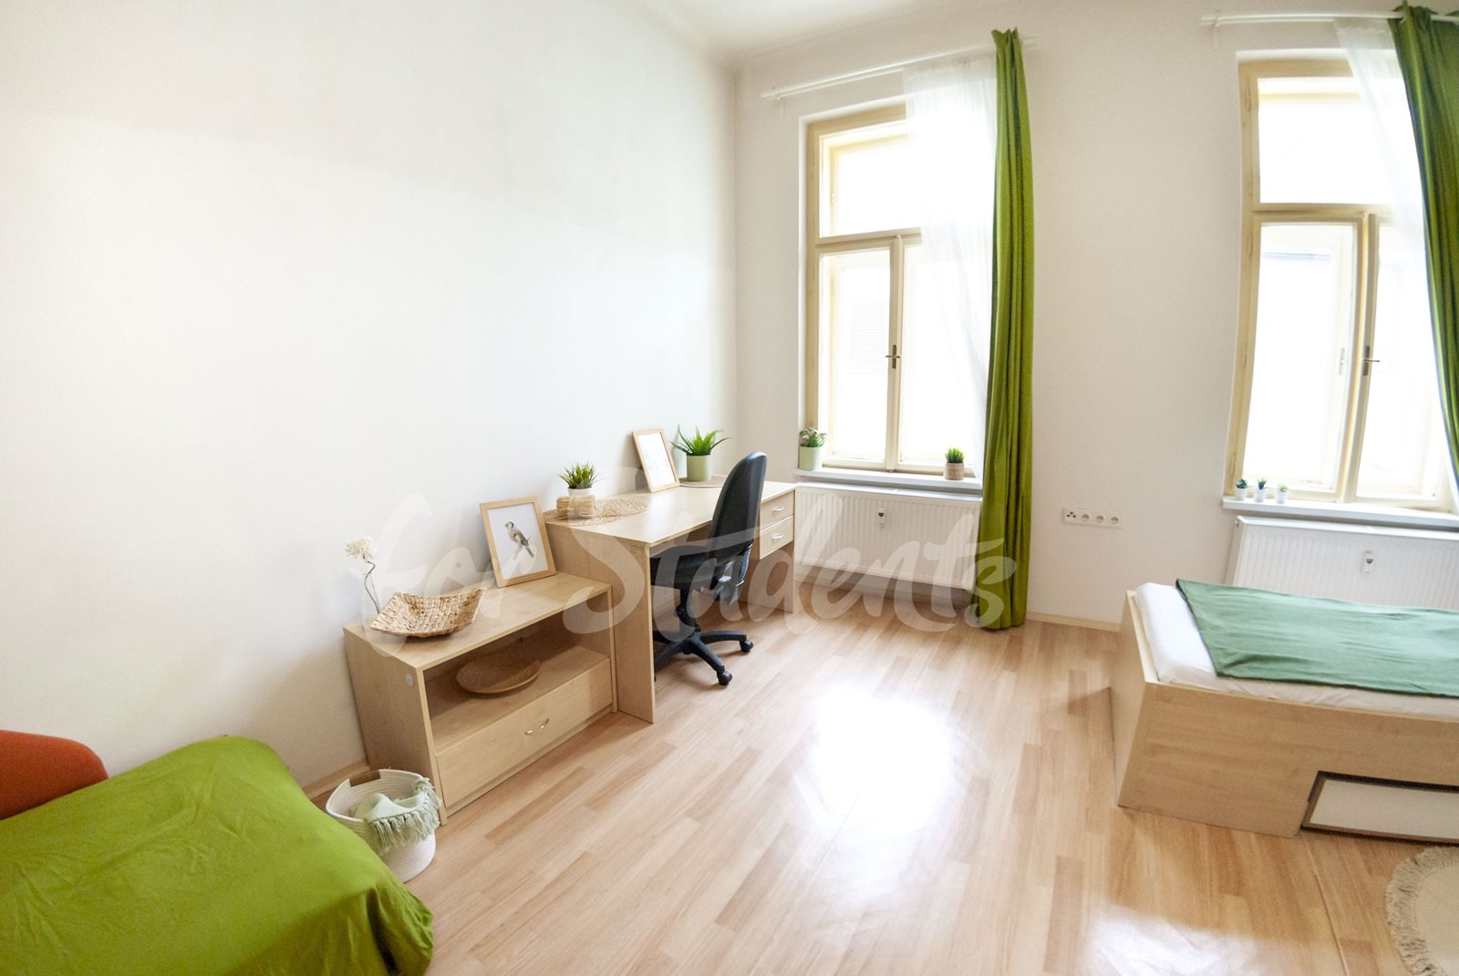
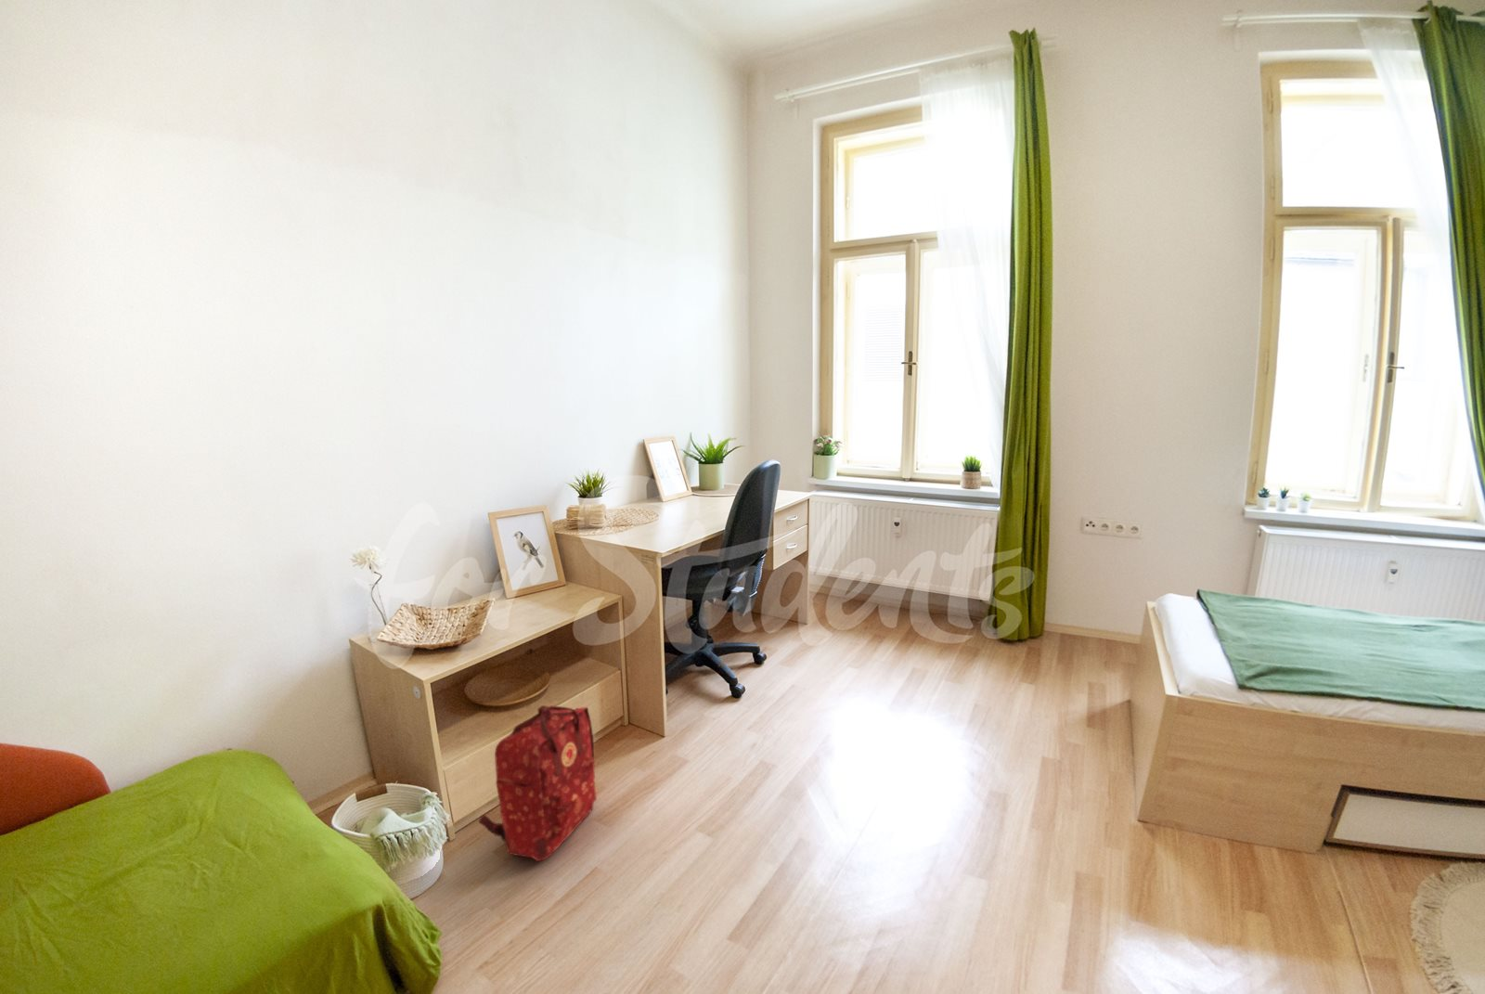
+ backpack [477,704,598,862]
